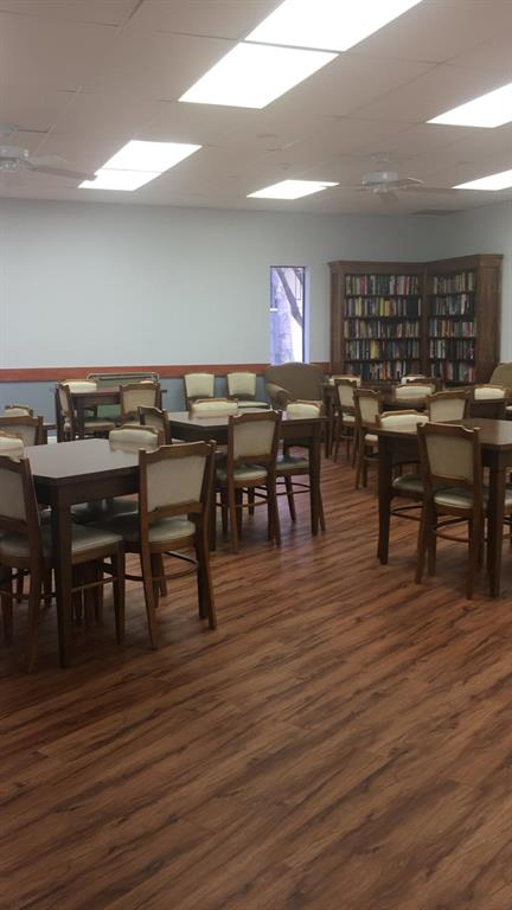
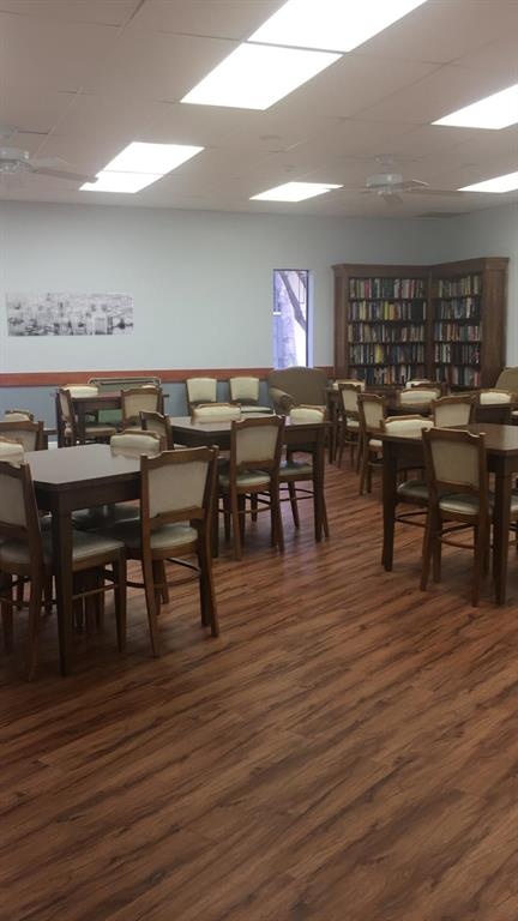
+ wall art [5,291,134,338]
